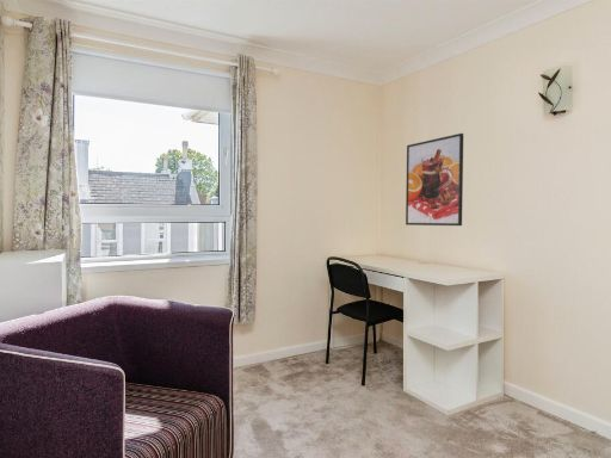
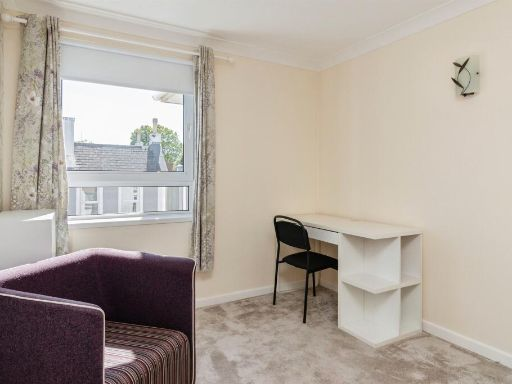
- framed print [405,132,464,227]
